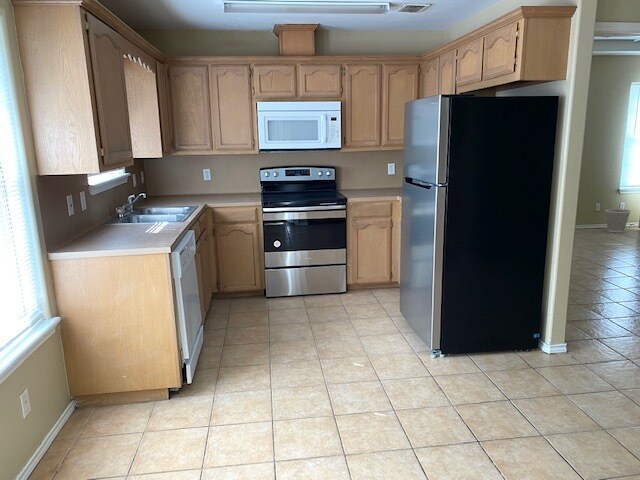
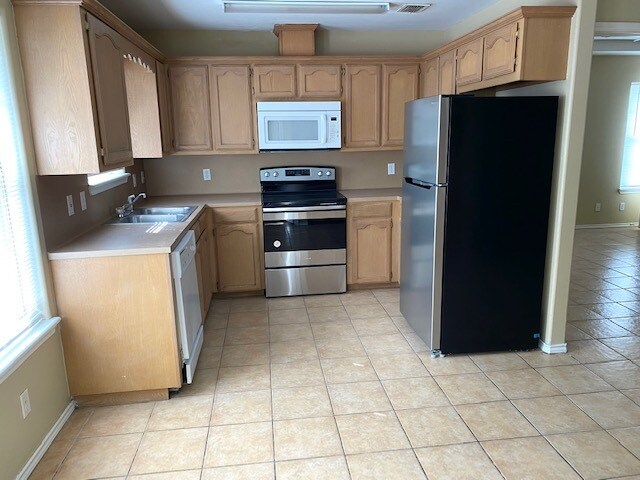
- wastebasket [604,208,632,234]
